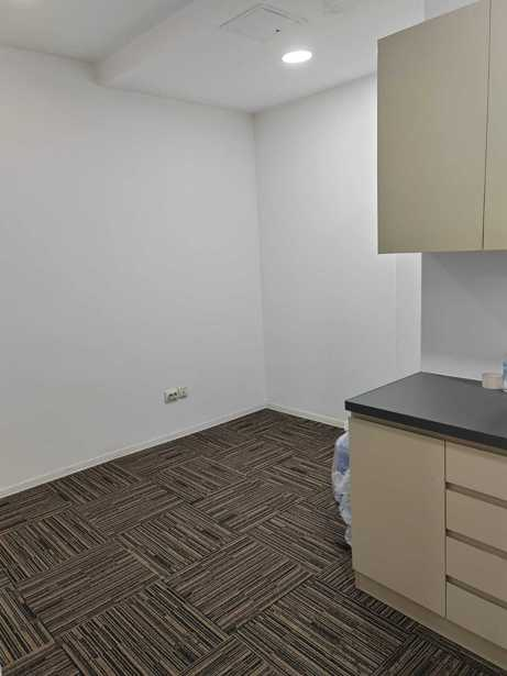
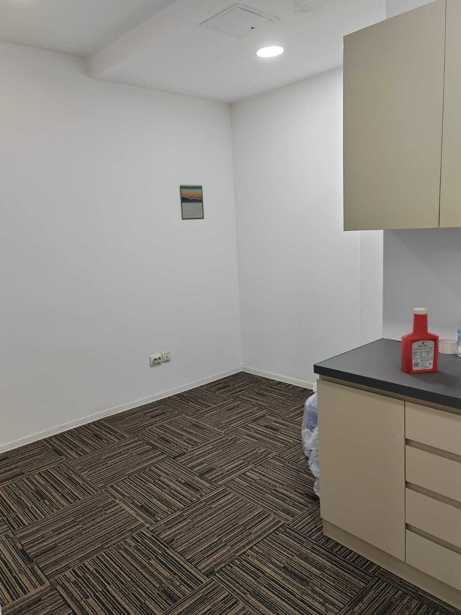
+ soap bottle [400,307,440,375]
+ calendar [178,183,205,221]
